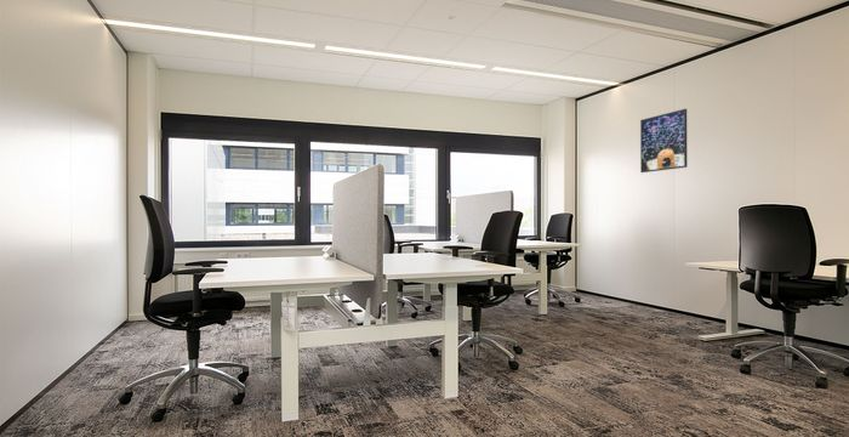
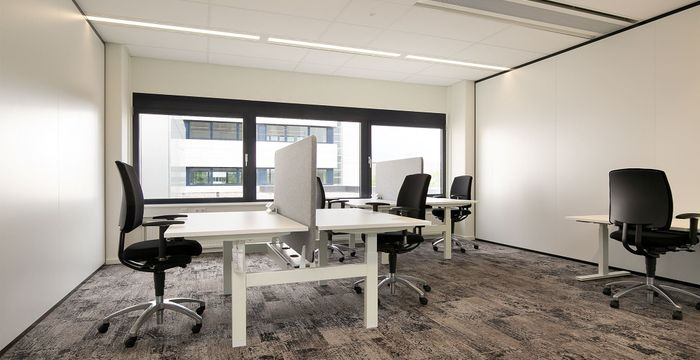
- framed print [639,108,688,174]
